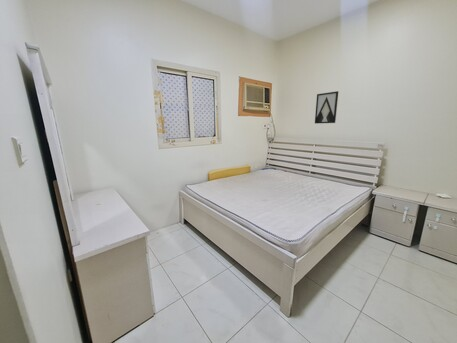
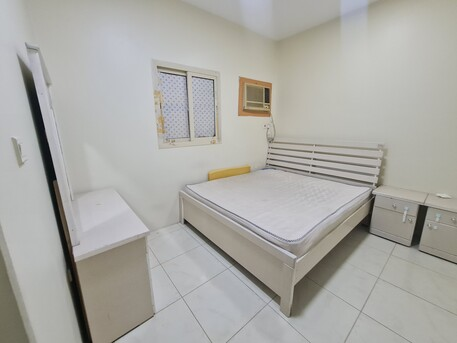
- wall art [314,90,339,124]
